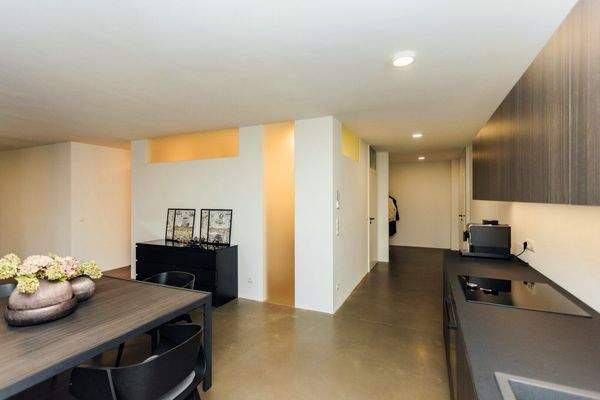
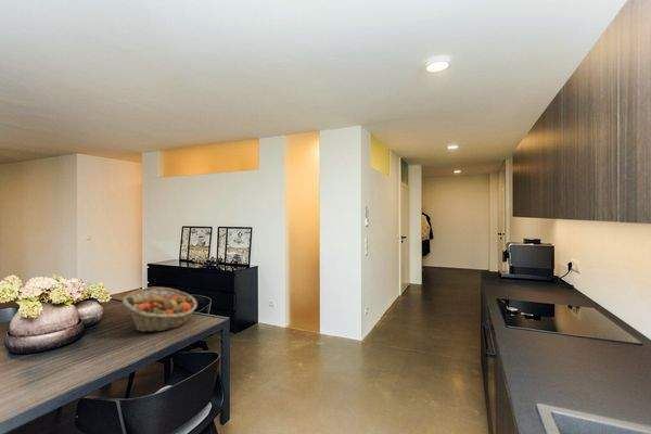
+ fruit basket [122,286,199,333]
